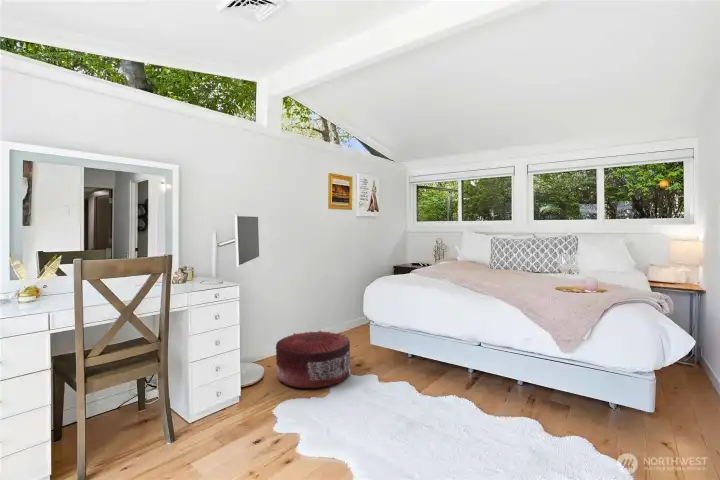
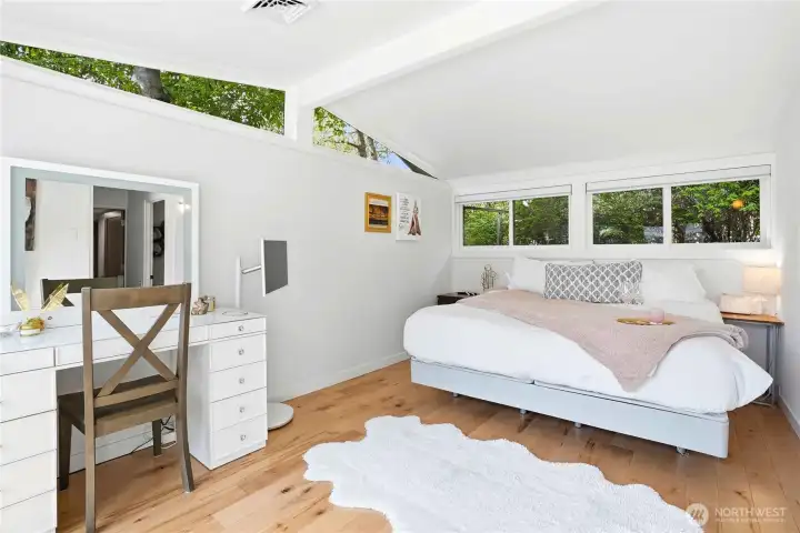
- pouf [275,329,352,389]
